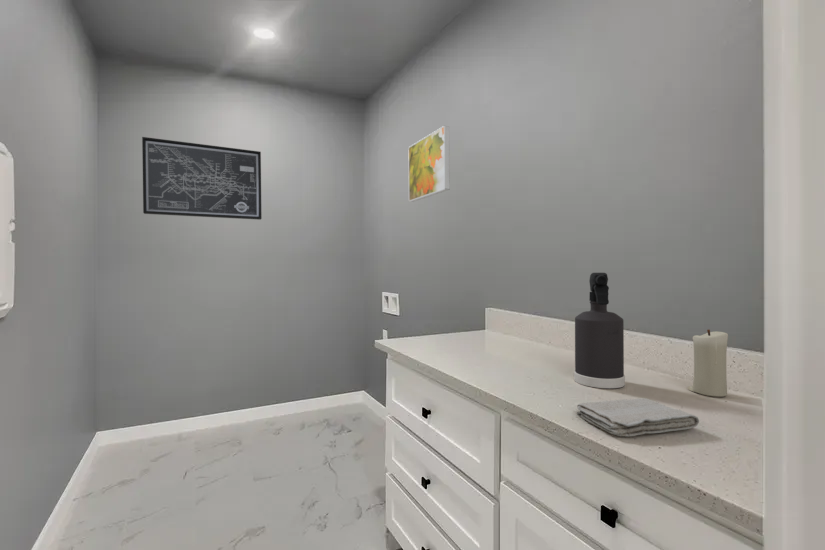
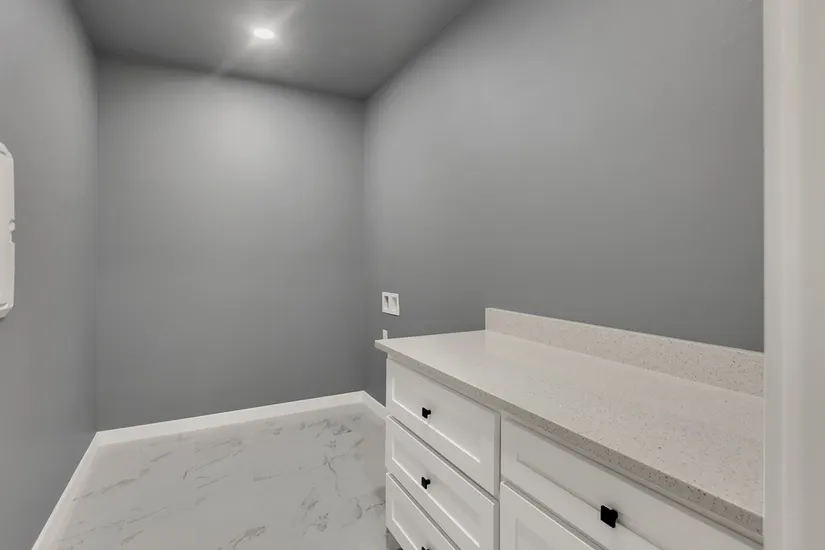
- spray bottle [573,272,626,389]
- wall art [141,136,263,221]
- washcloth [576,397,700,437]
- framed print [407,125,451,203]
- candle [687,329,729,398]
